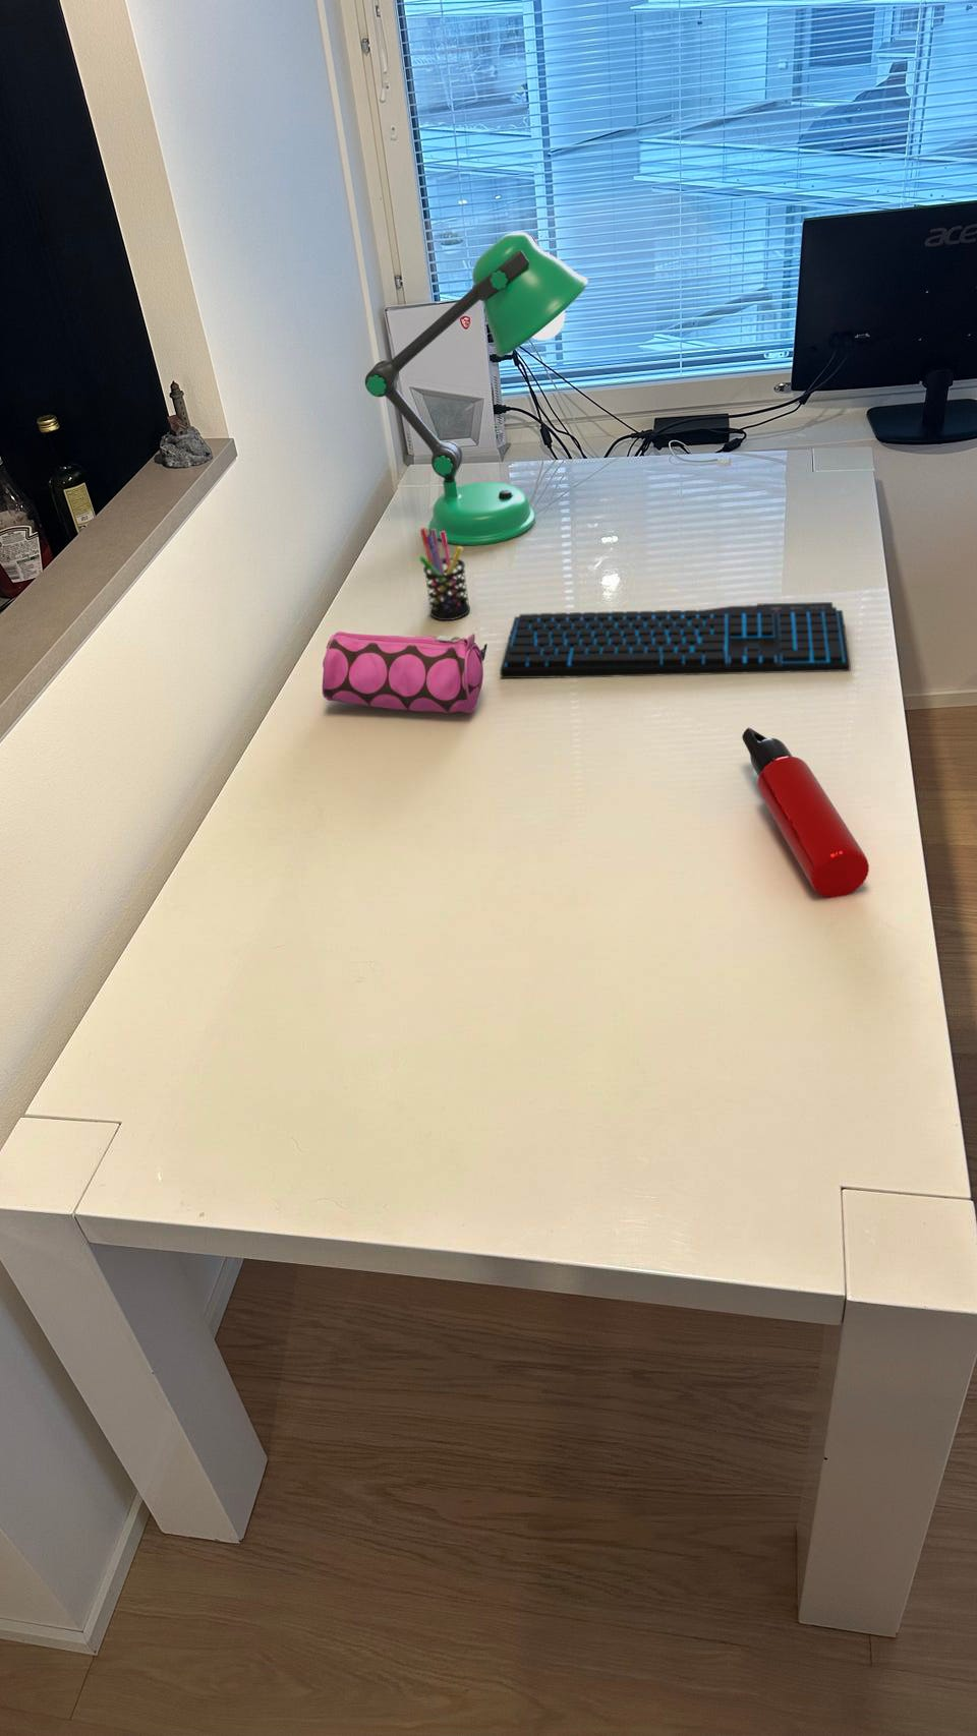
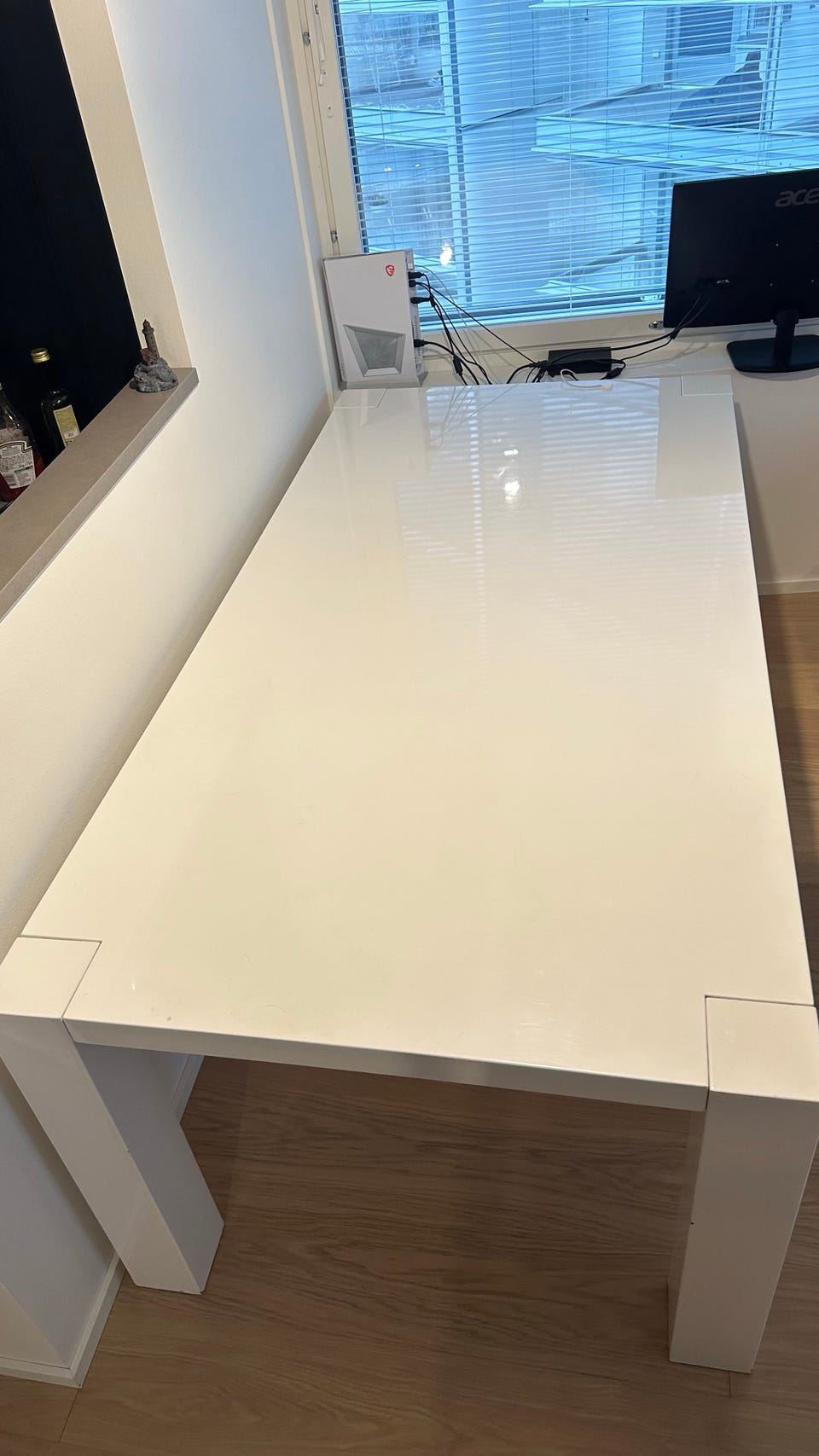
- desk lamp [364,231,589,546]
- water bottle [741,726,870,899]
- pen holder [419,527,471,621]
- pencil case [322,631,489,714]
- keyboard [499,601,852,680]
